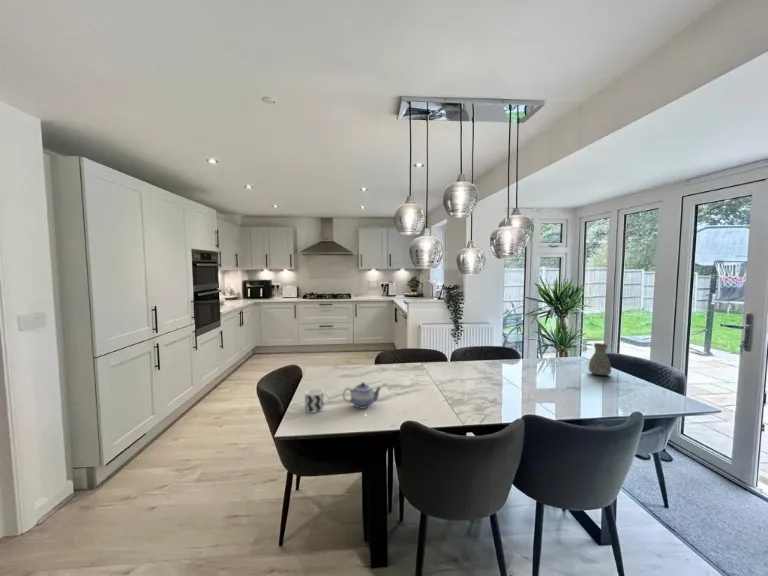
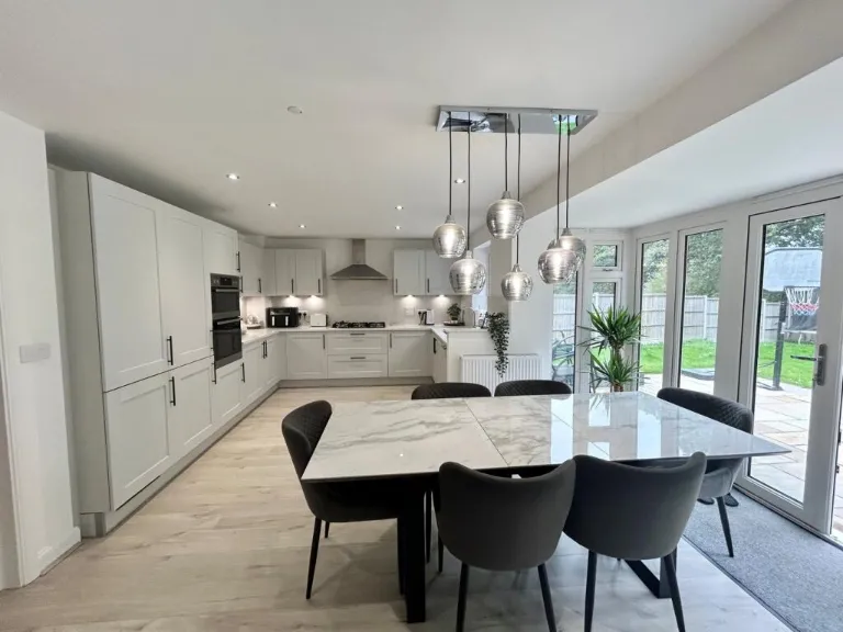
- decorative vase [587,342,612,376]
- cup [304,388,330,414]
- teapot [342,381,382,410]
